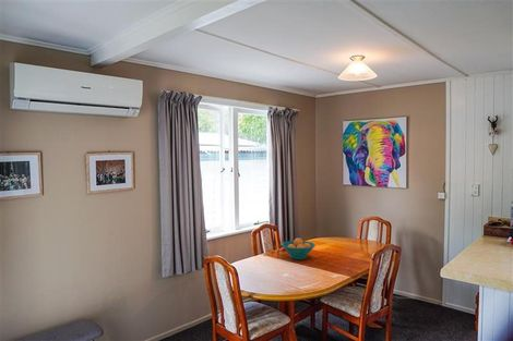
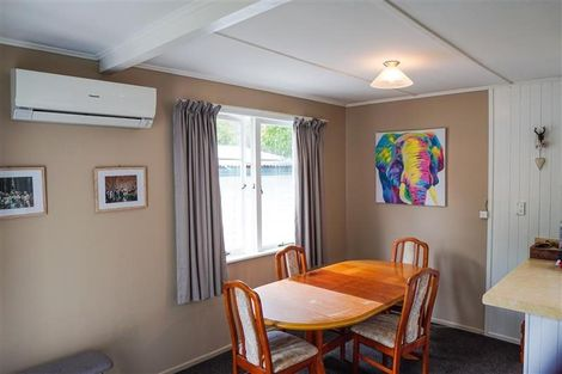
- fruit bowl [281,236,317,260]
